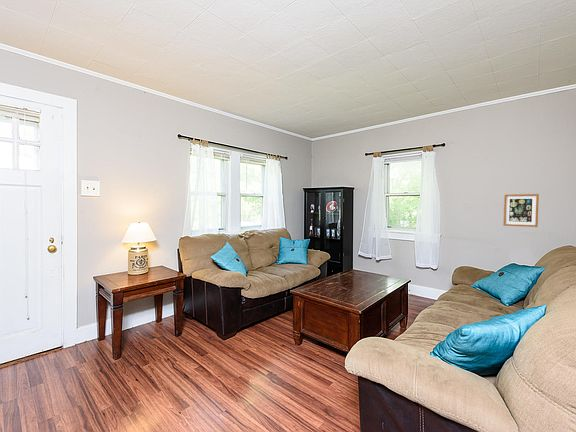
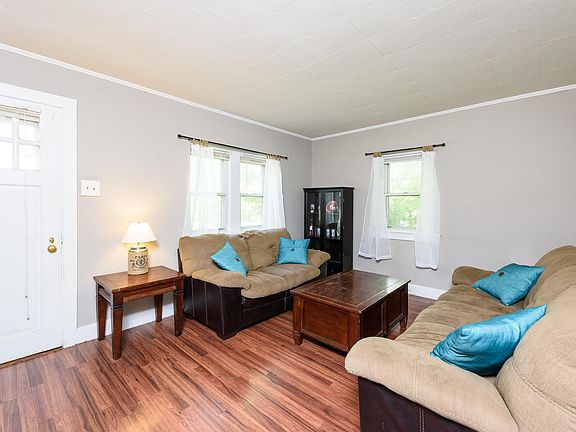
- wall art [502,193,540,228]
